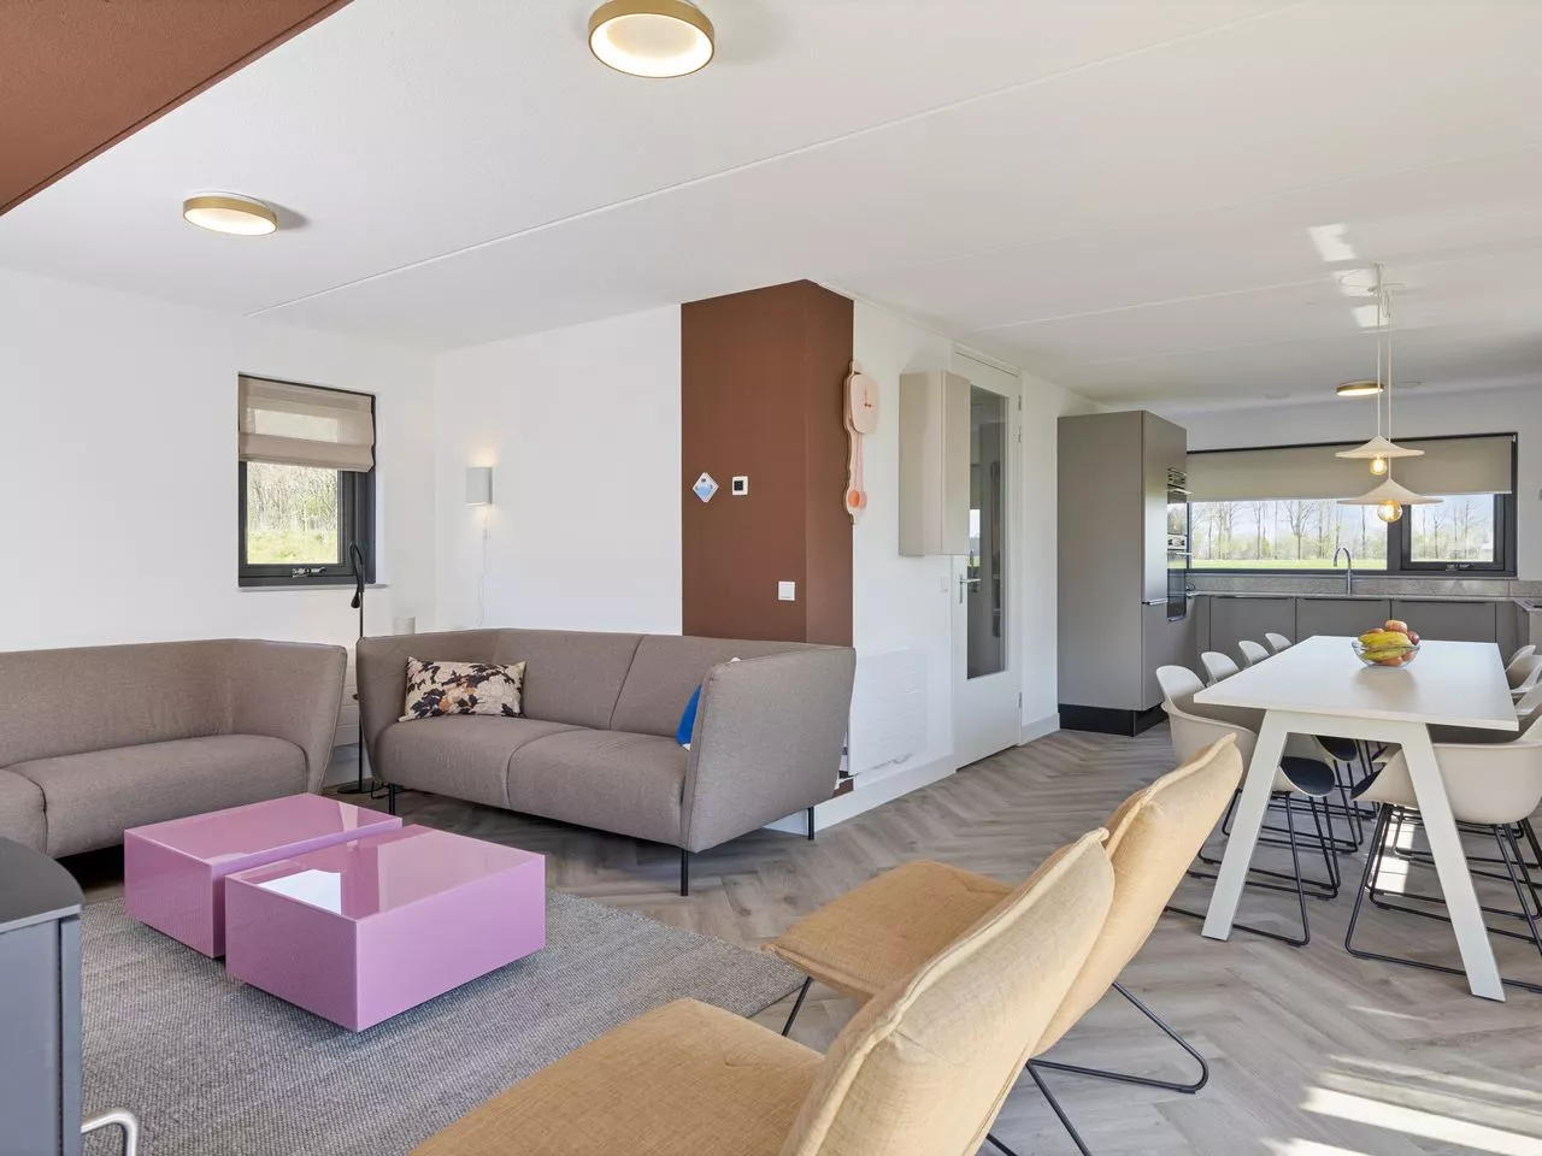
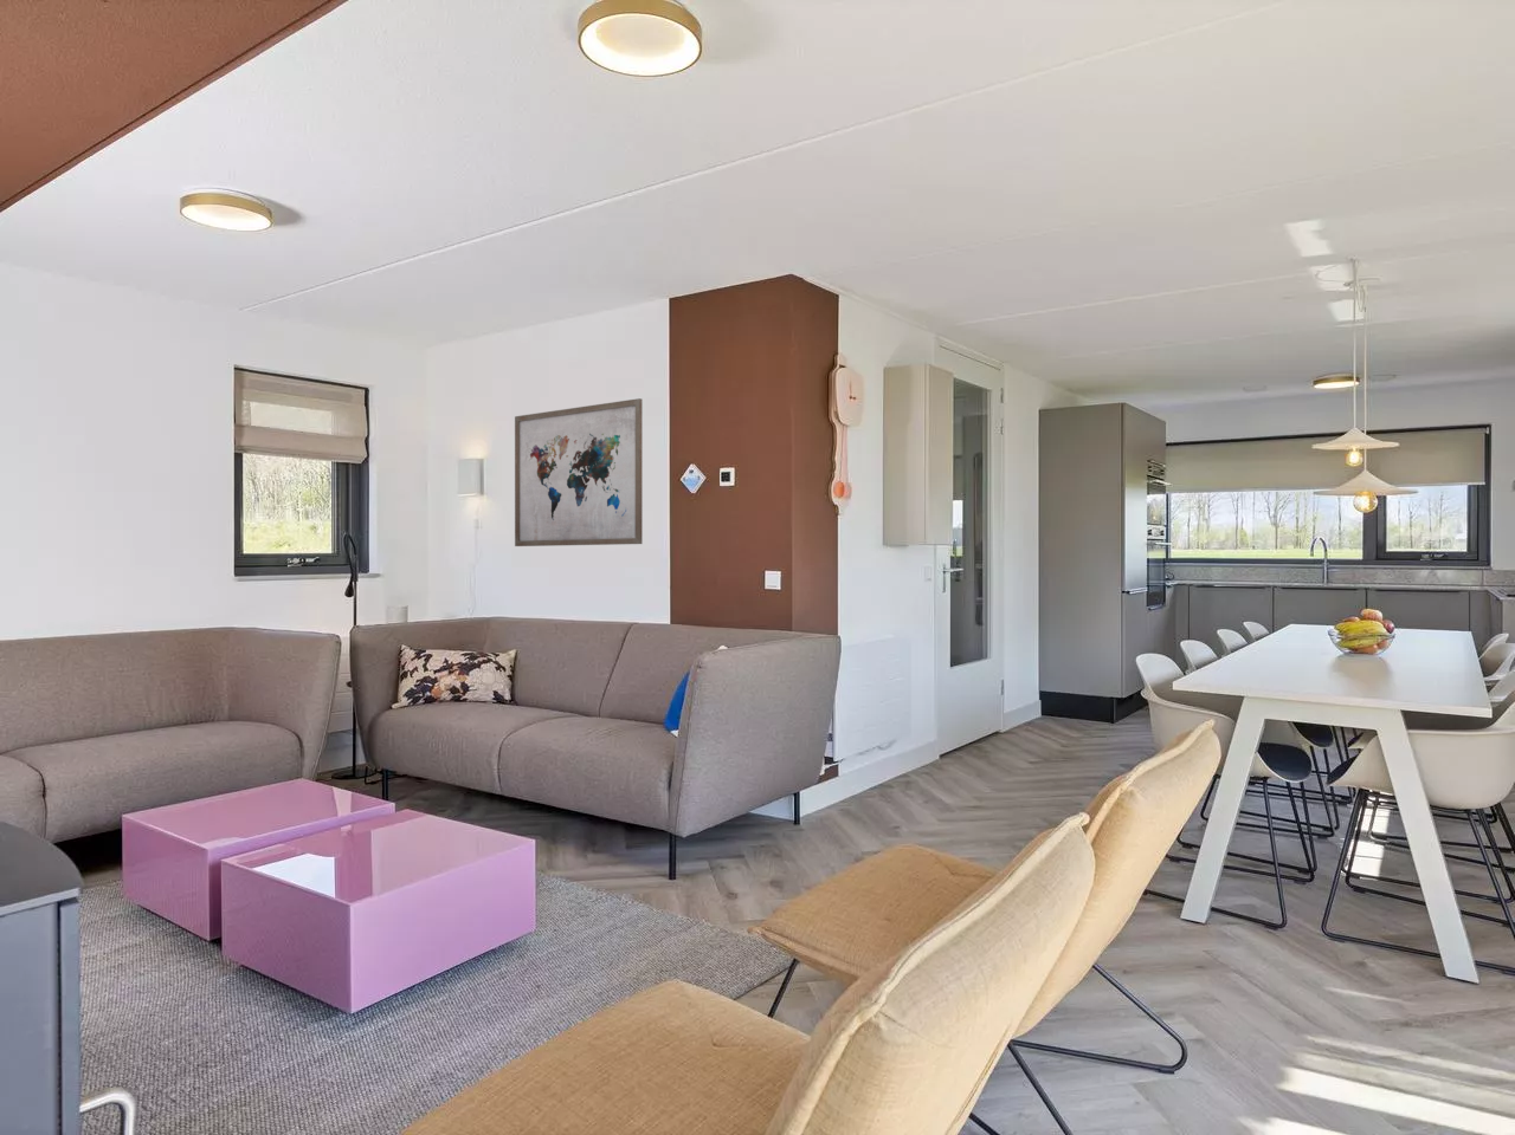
+ wall art [514,397,644,547]
